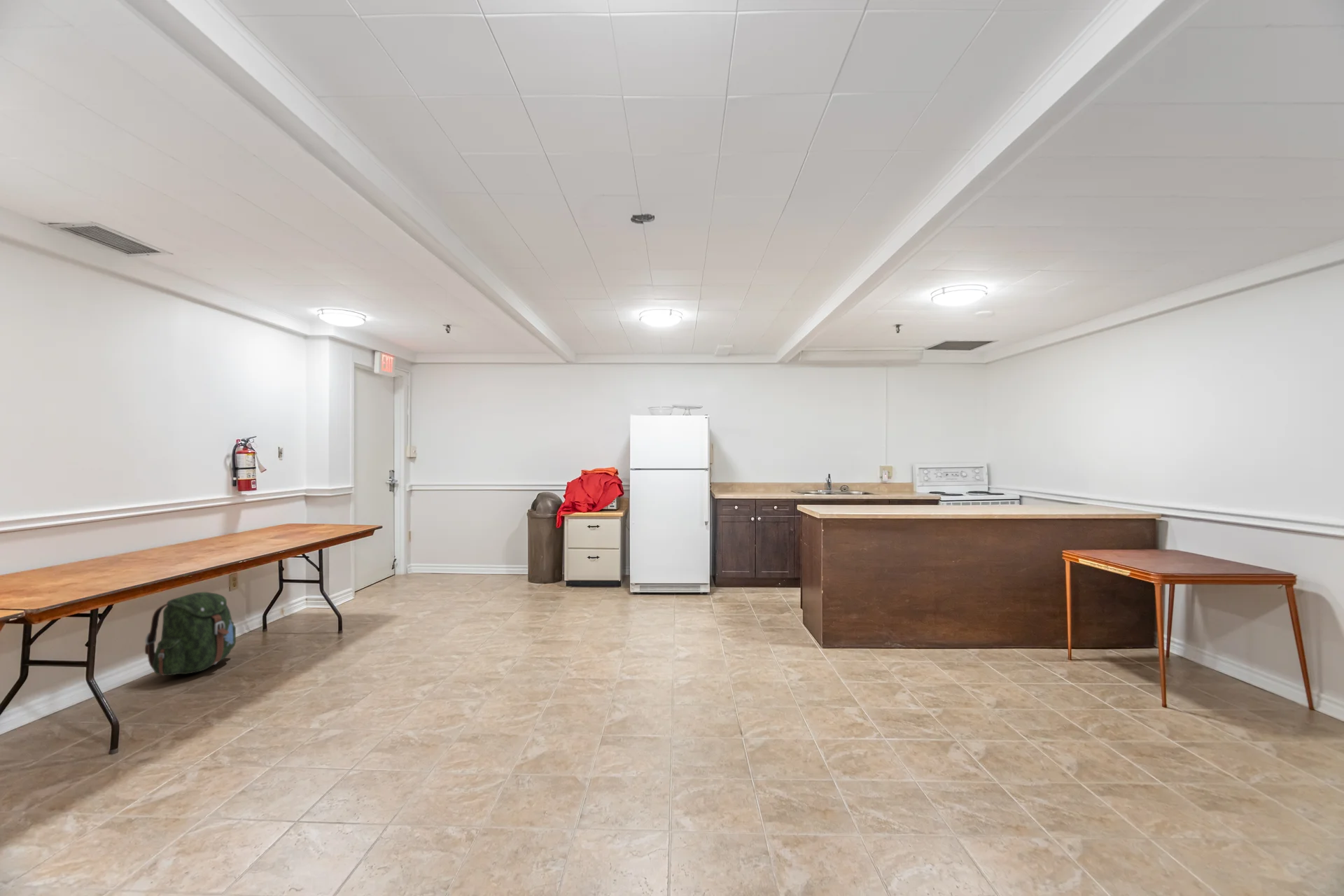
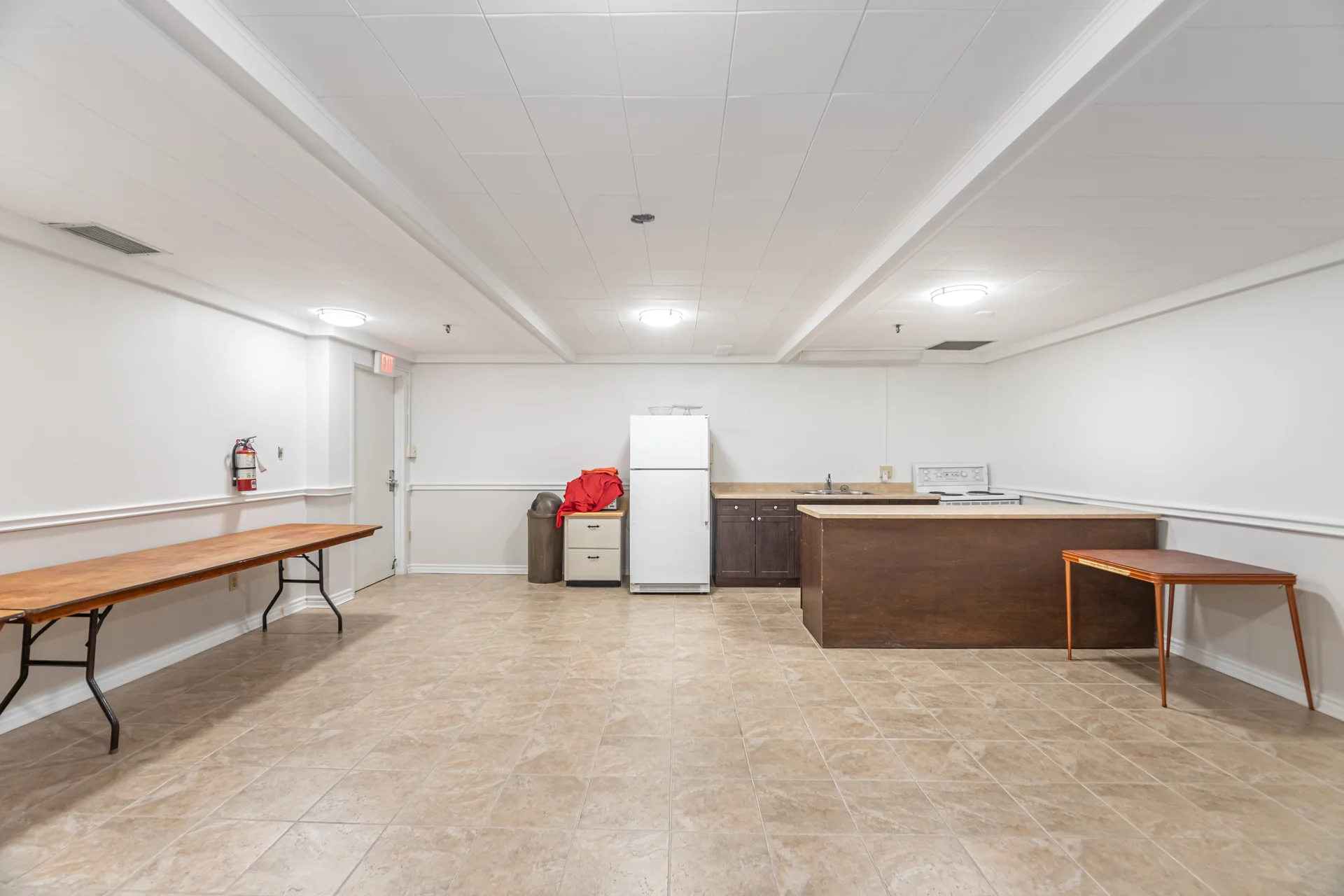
- backpack [144,591,237,676]
